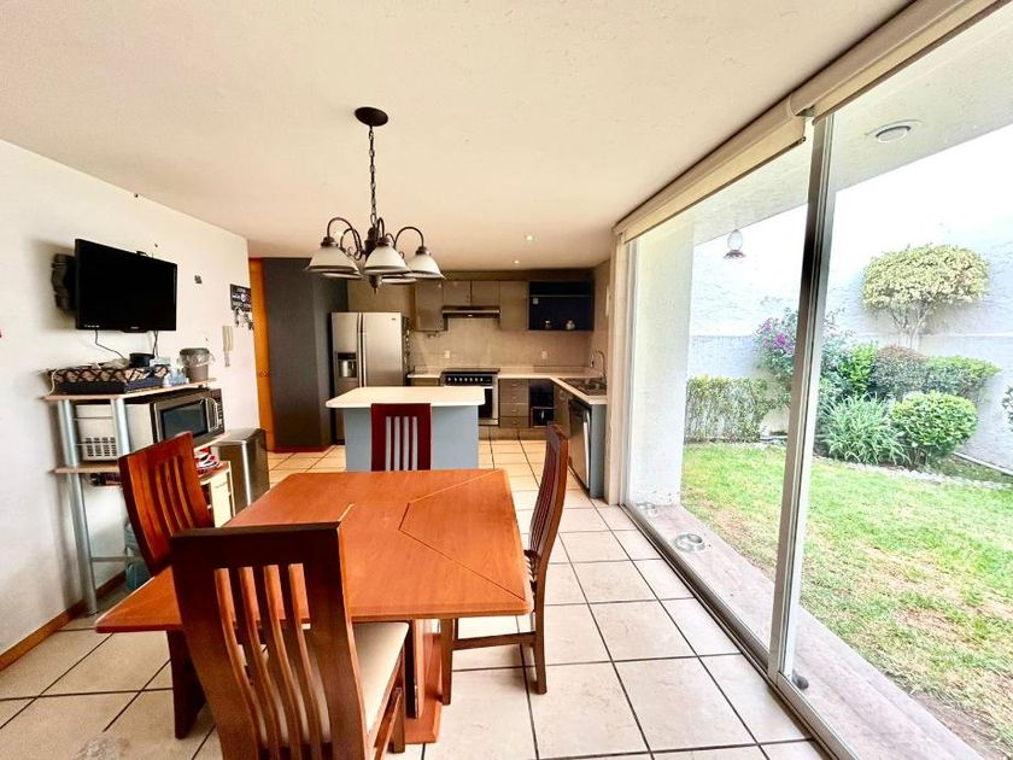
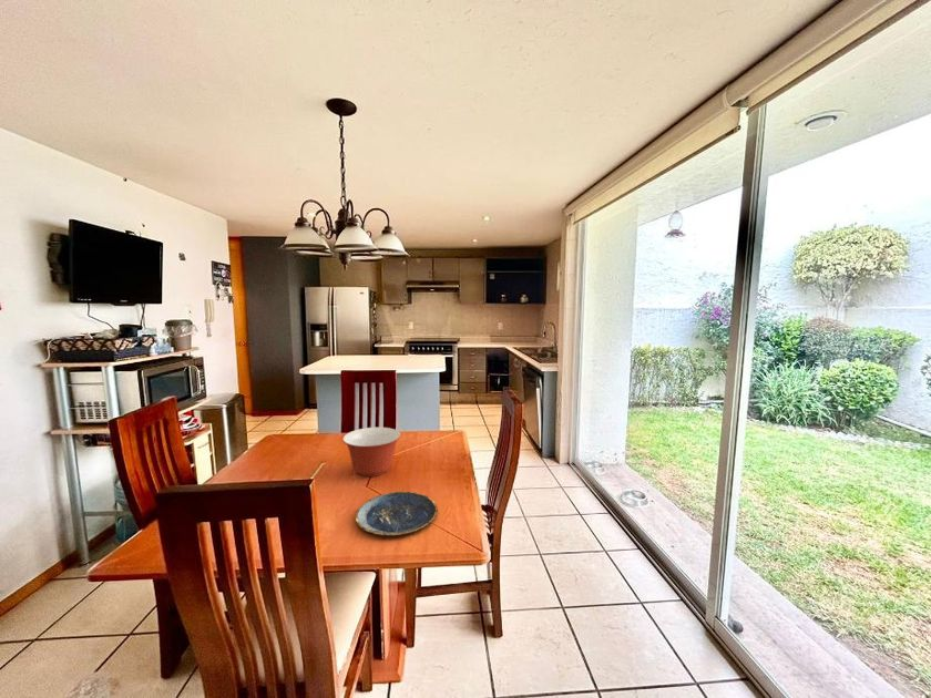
+ plate [355,491,439,537]
+ mixing bowl [341,427,402,478]
